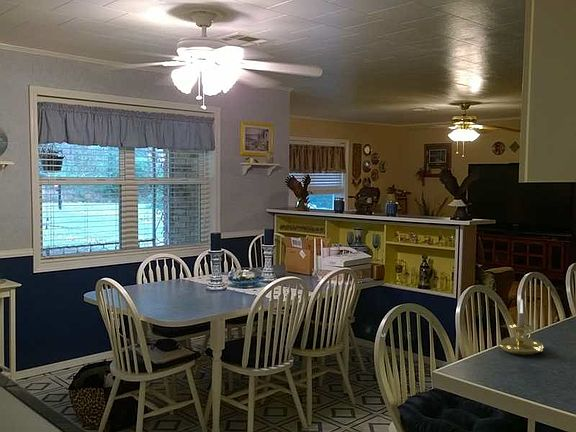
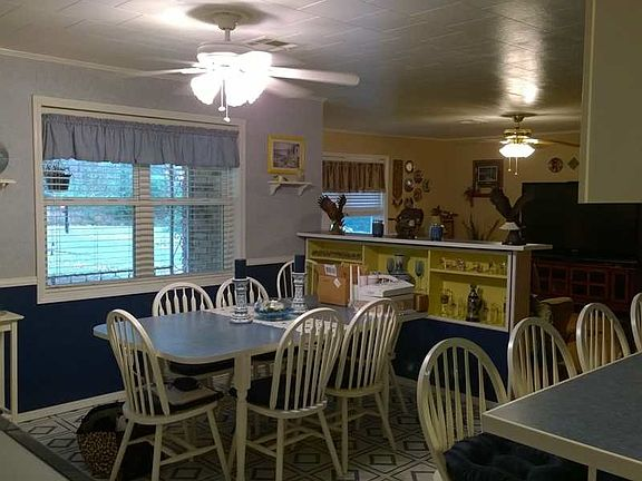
- candle holder [497,299,544,356]
